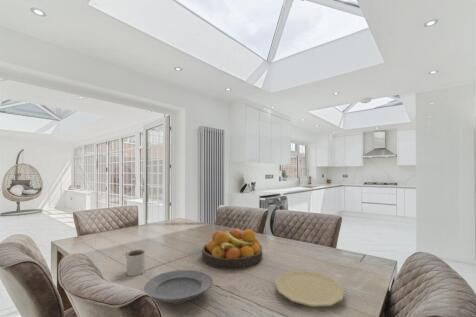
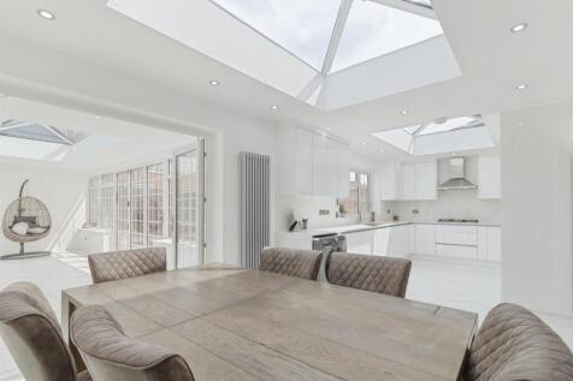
- mug [125,249,146,277]
- fruit bowl [201,228,263,271]
- plate [274,270,345,308]
- plate [143,269,213,305]
